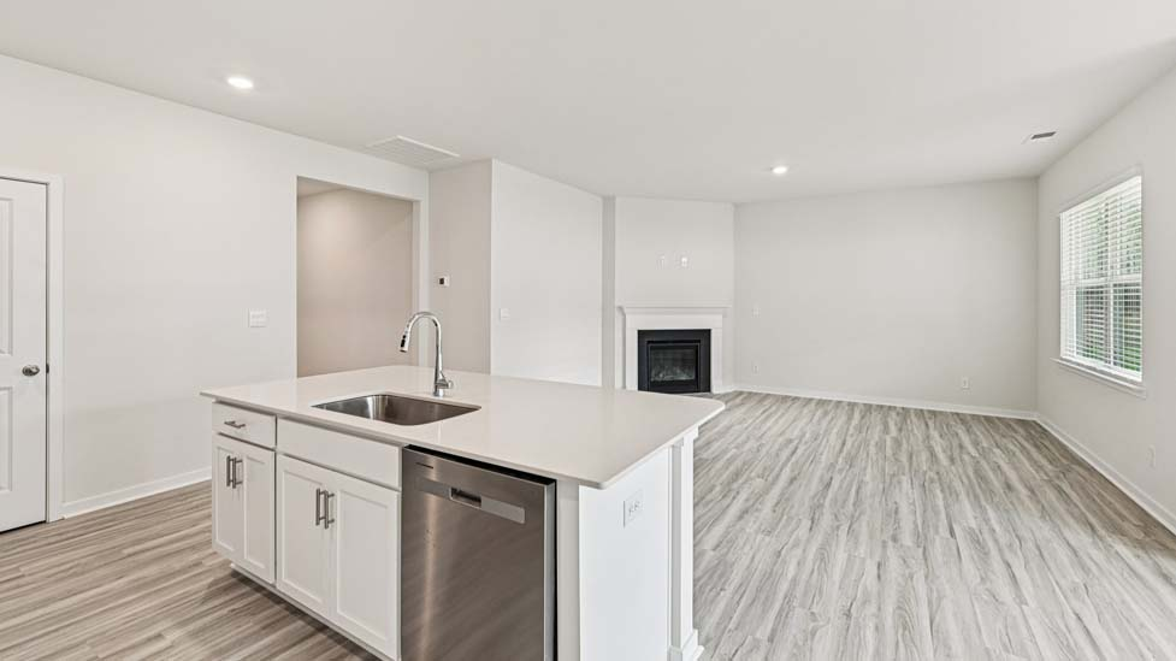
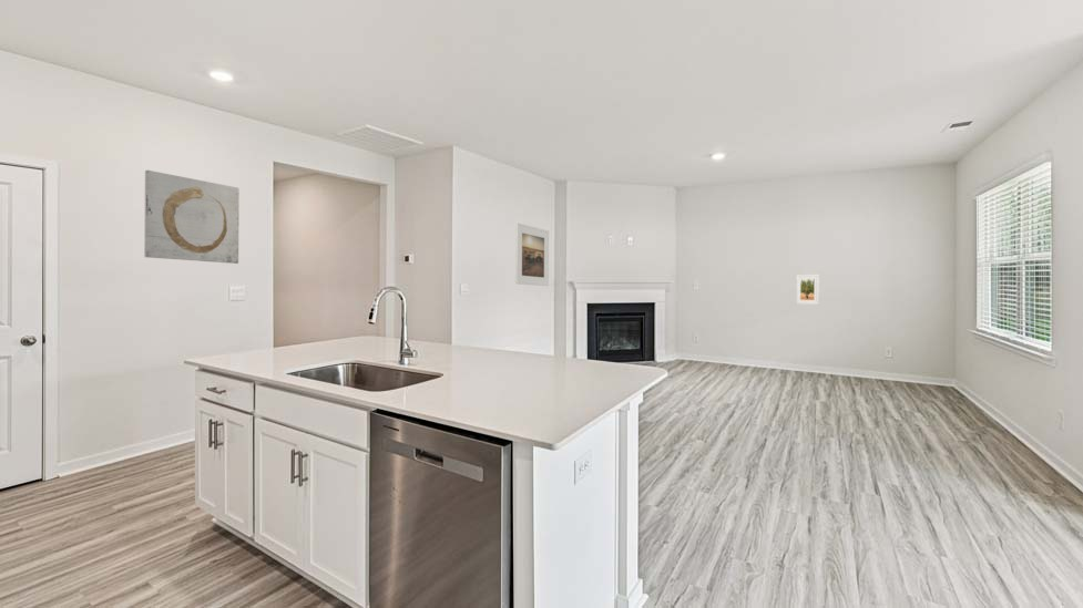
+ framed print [795,274,820,306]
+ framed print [514,221,550,287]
+ wall art [143,169,241,265]
